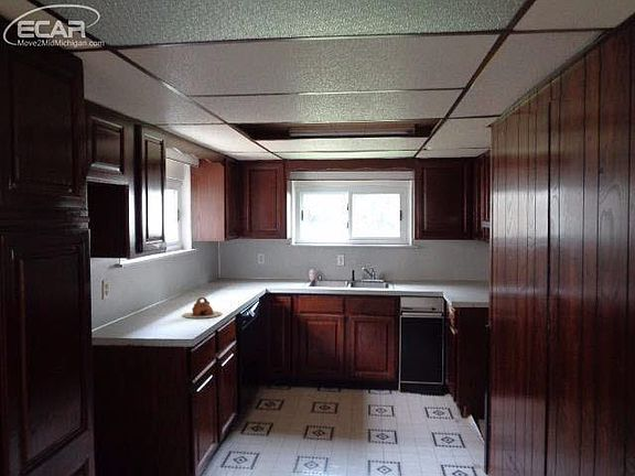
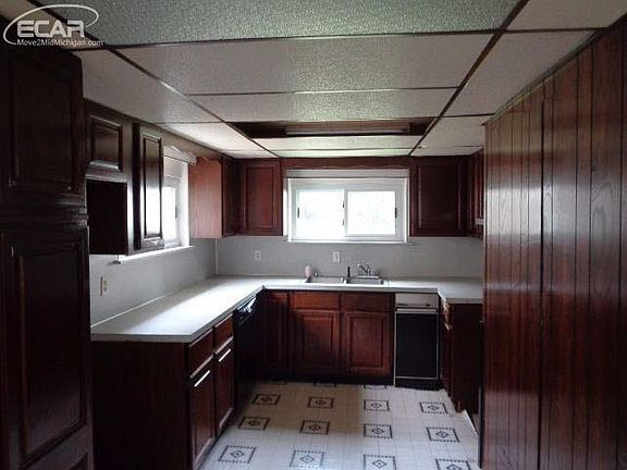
- teapot [181,296,223,318]
